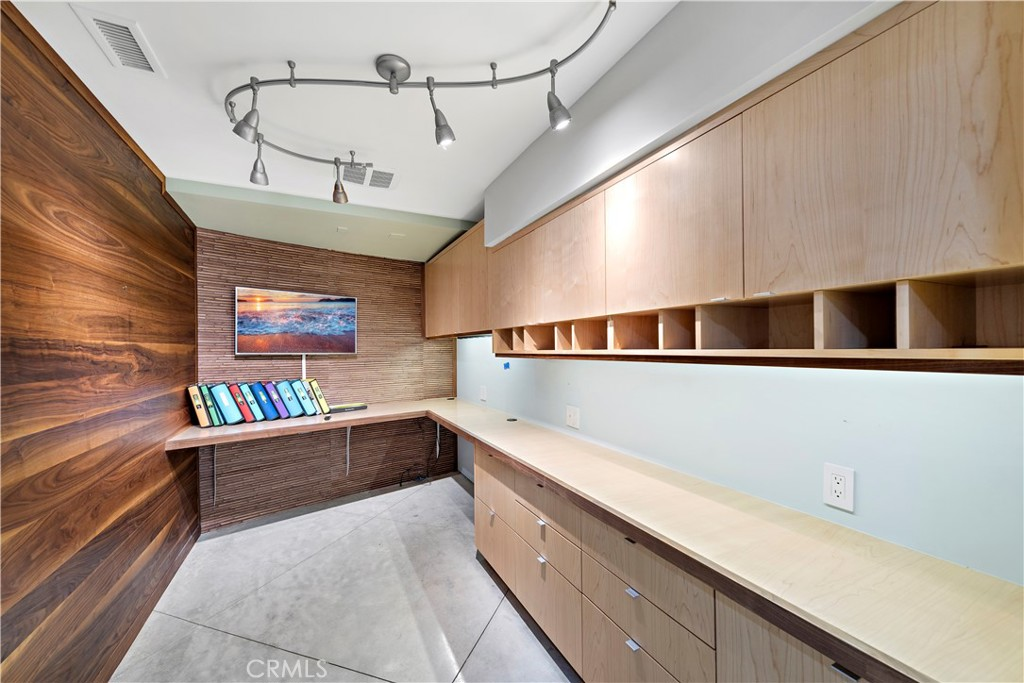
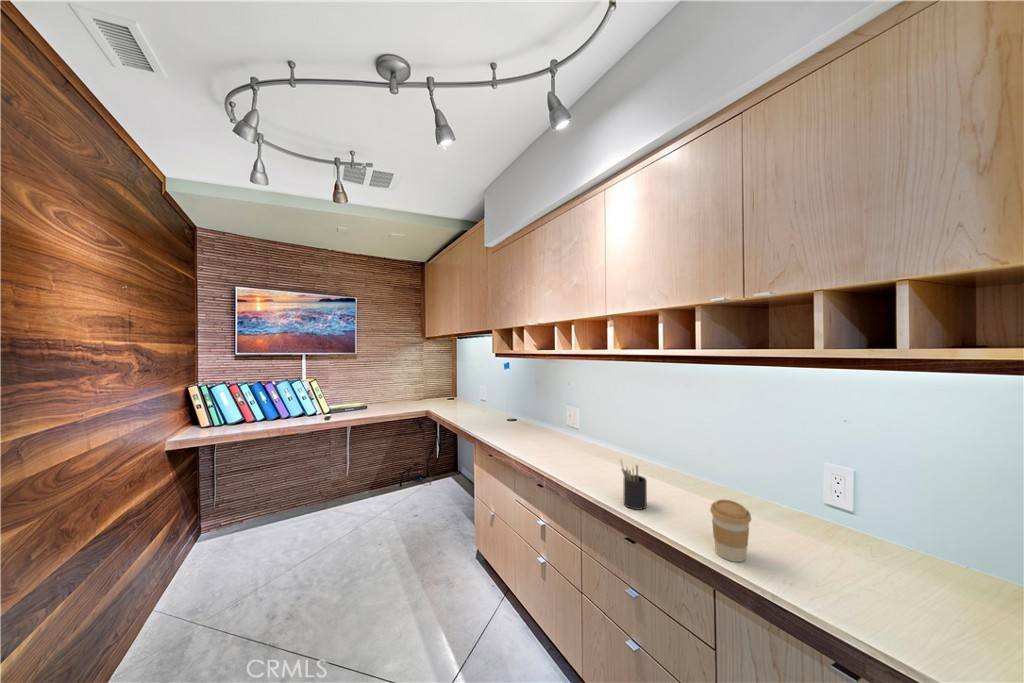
+ coffee cup [709,498,752,563]
+ pen holder [619,458,648,511]
